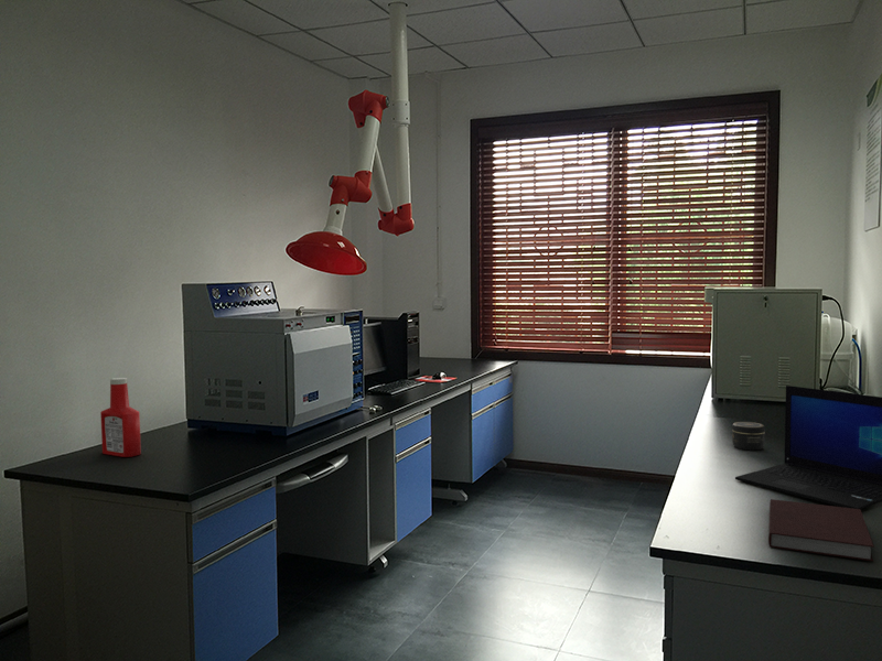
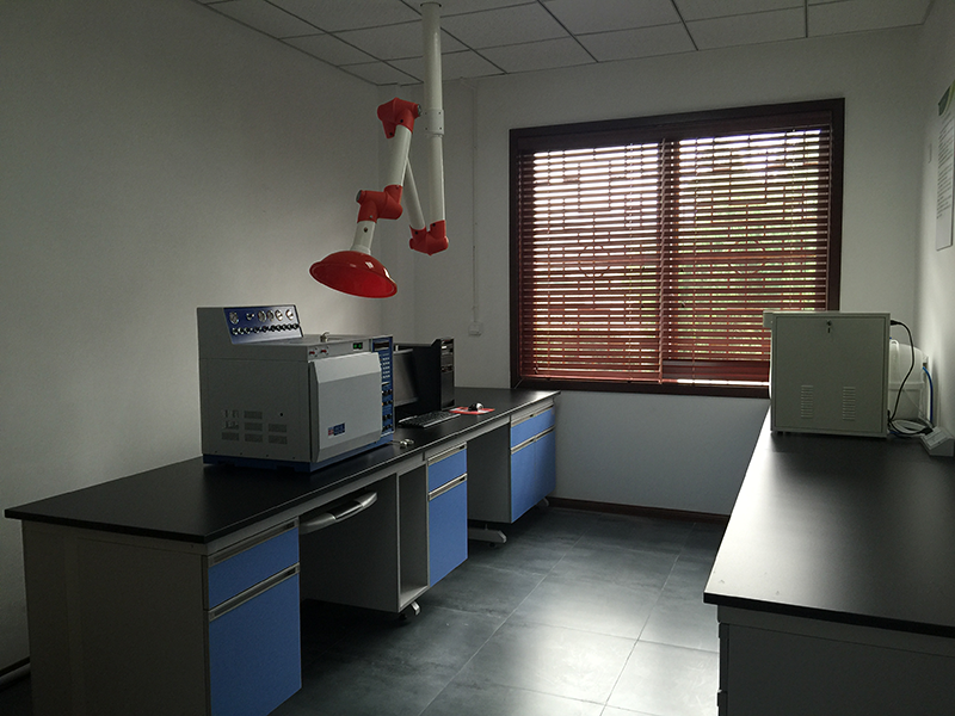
- notebook [767,498,875,562]
- laptop [734,384,882,510]
- jar [731,421,766,452]
- soap bottle [99,377,142,458]
